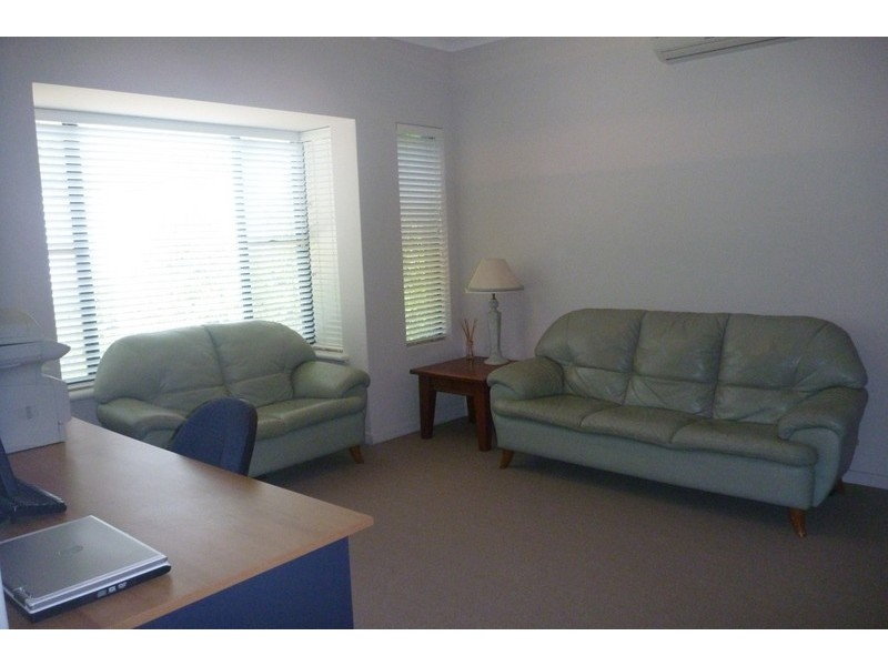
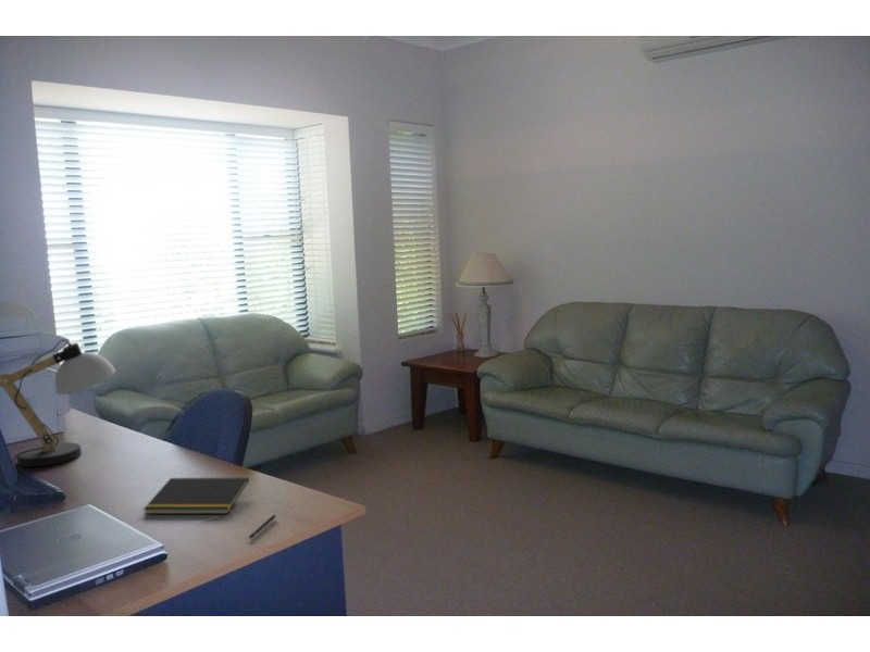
+ desk lamp [0,339,116,468]
+ pen [248,513,277,540]
+ notepad [142,477,250,515]
